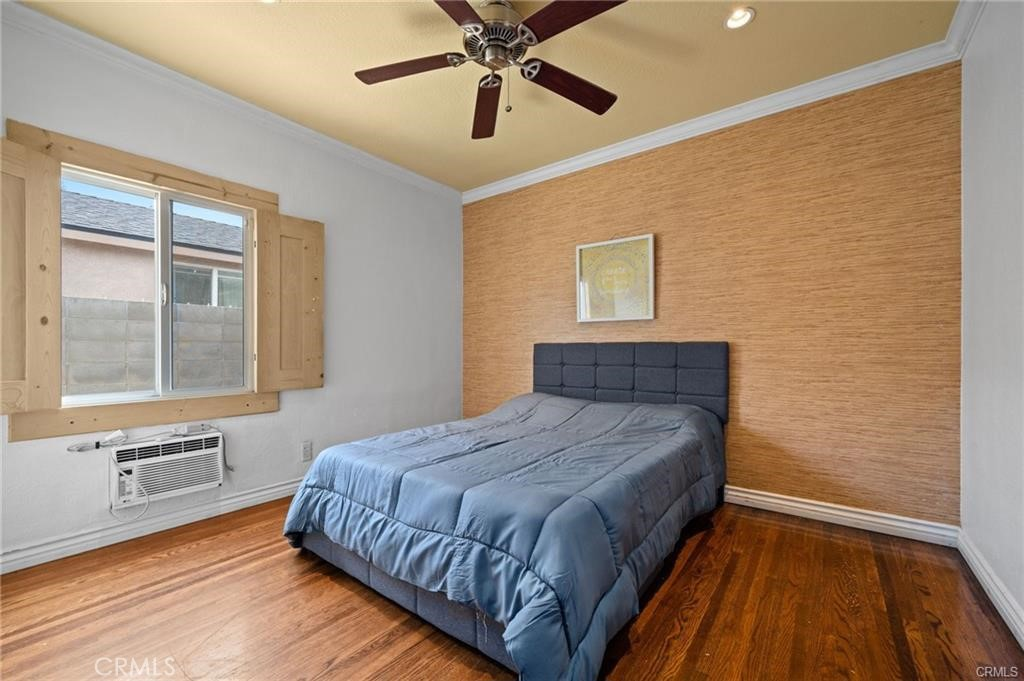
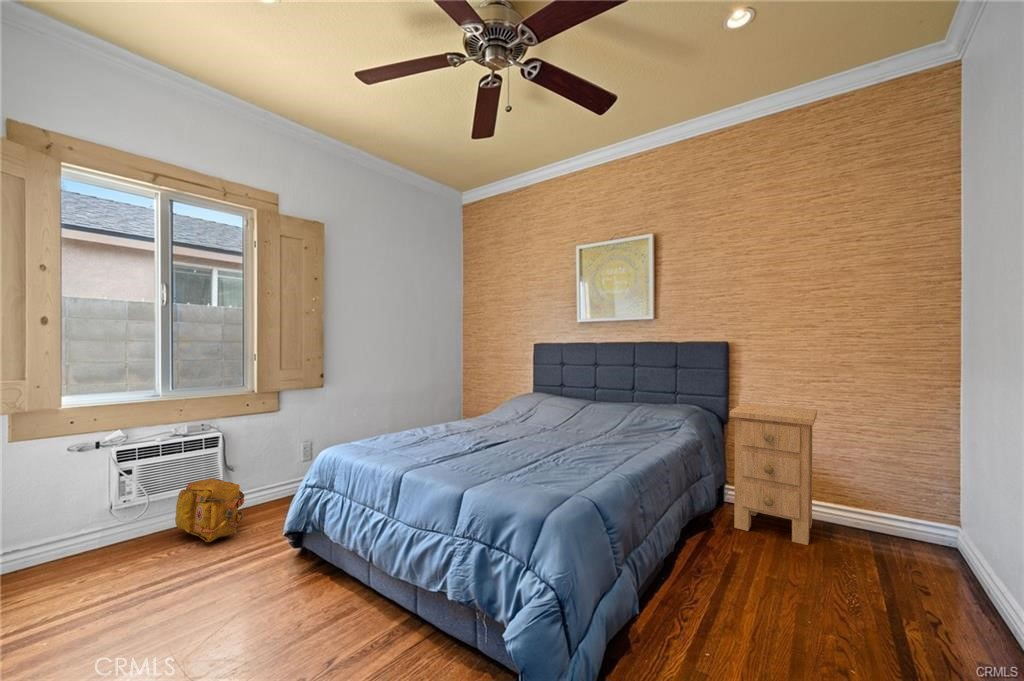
+ nightstand [729,402,818,546]
+ backpack [174,477,246,543]
